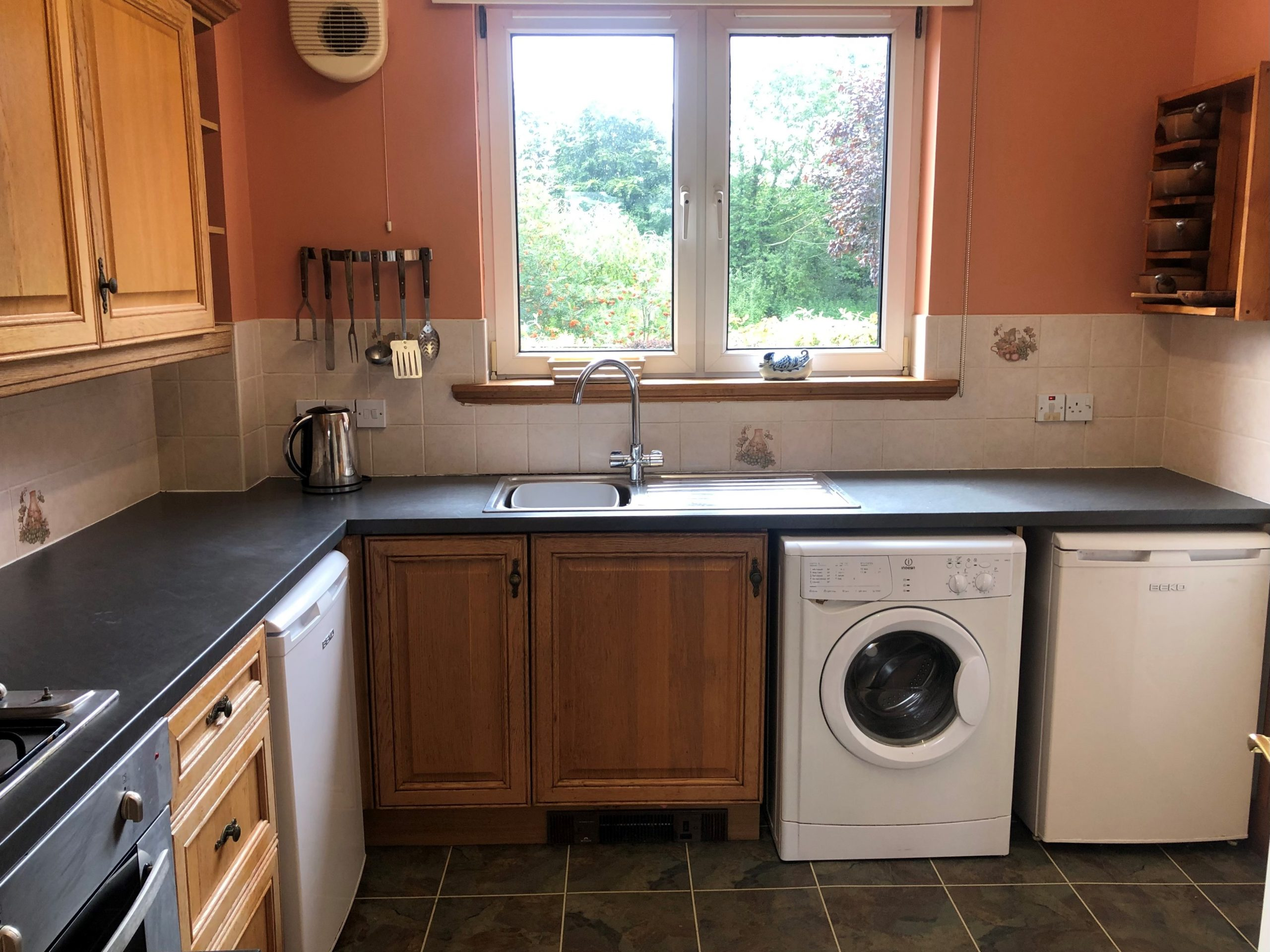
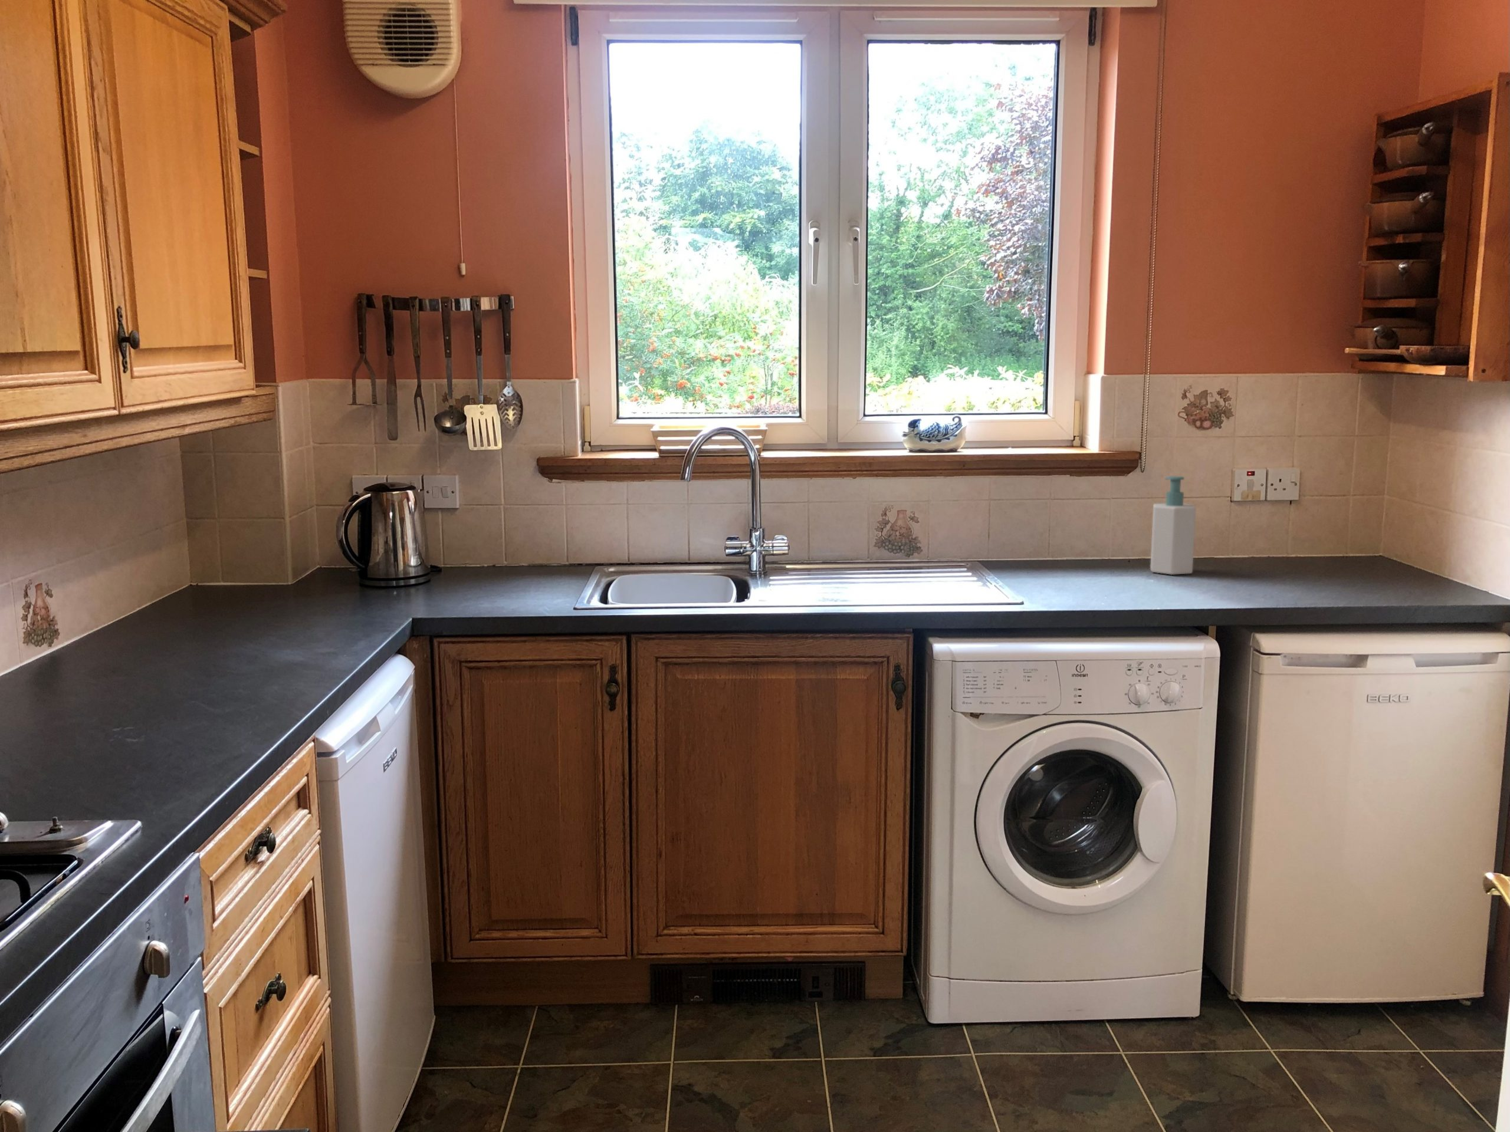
+ soap bottle [1150,476,1196,576]
